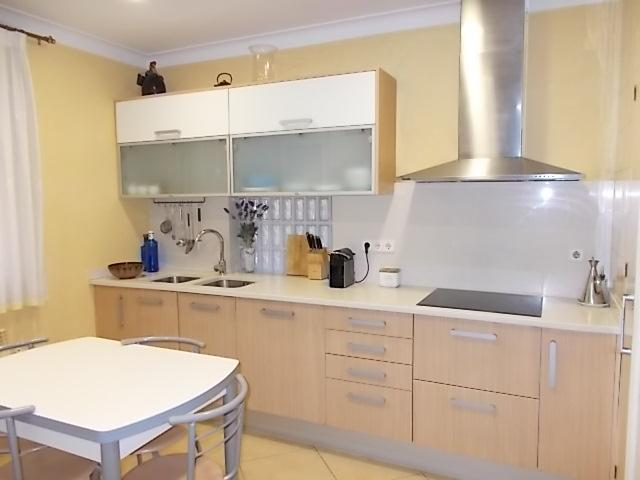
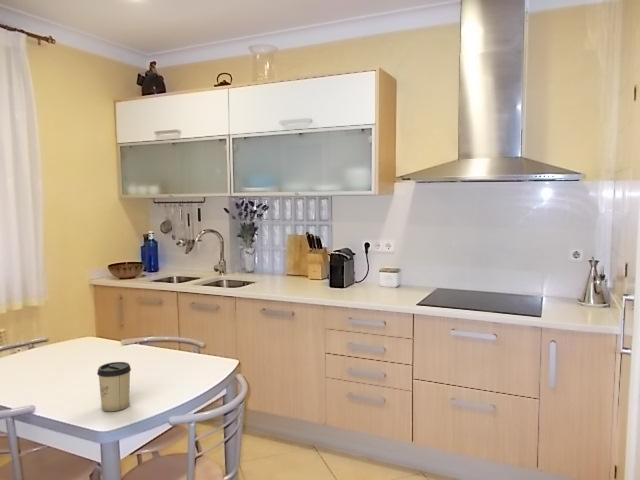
+ cup [96,361,132,412]
